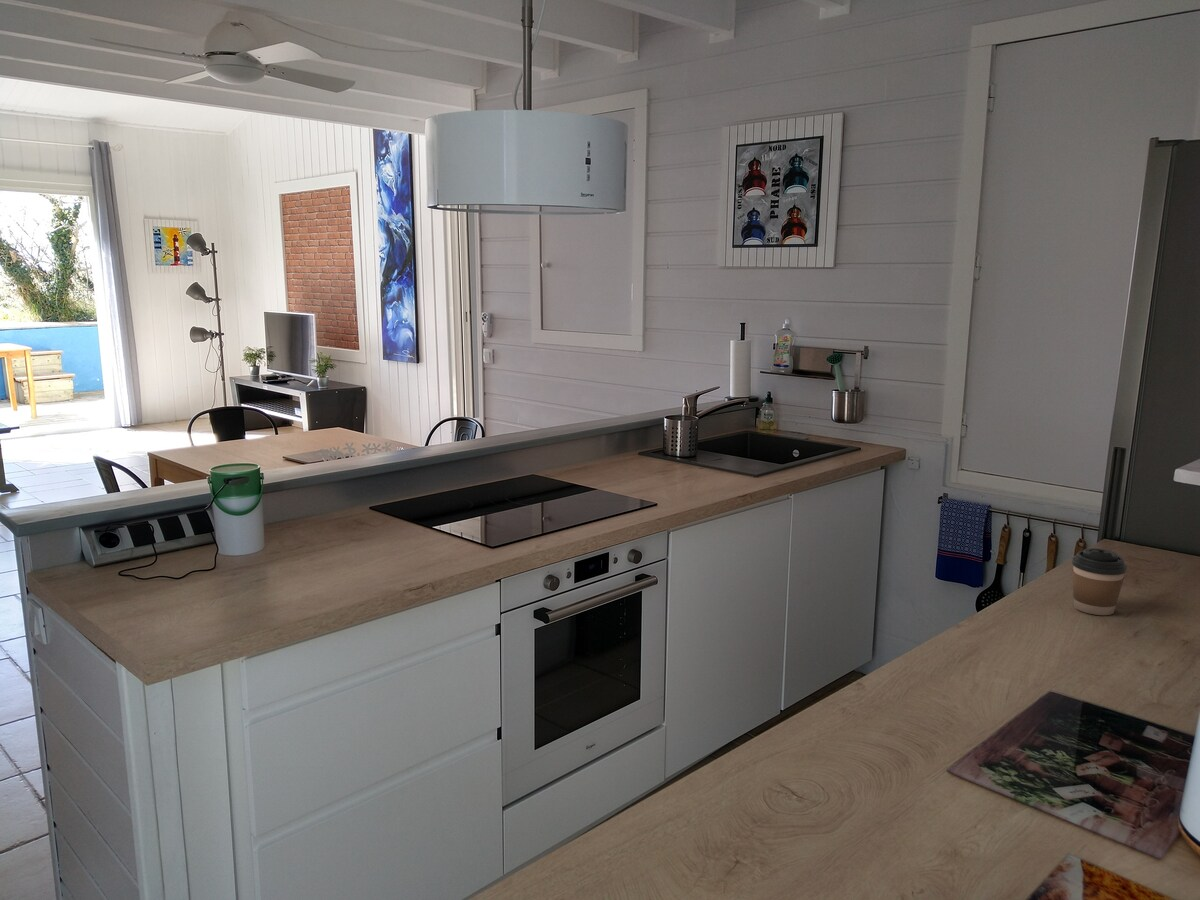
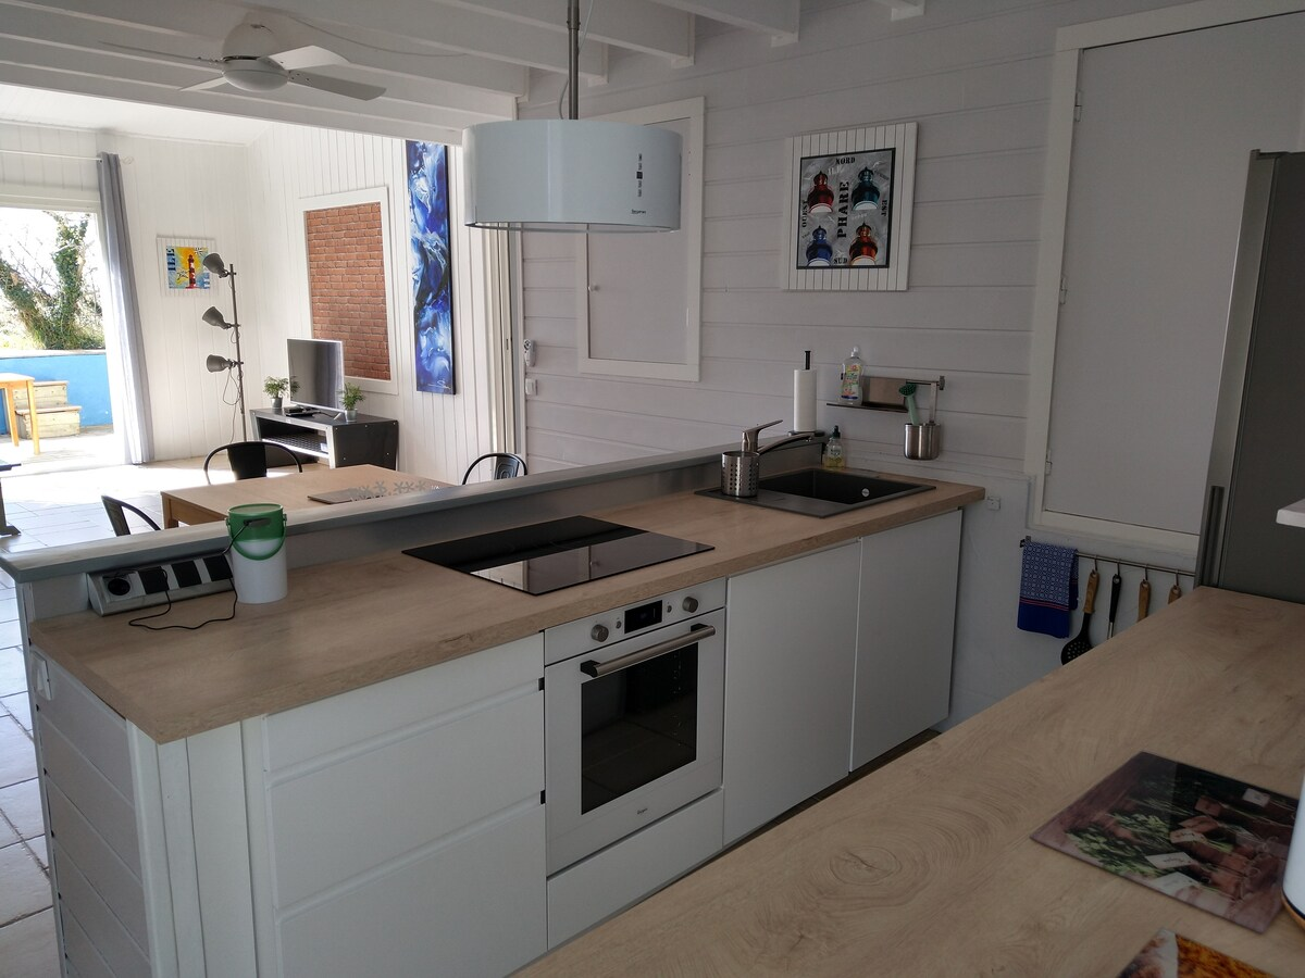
- coffee cup [1071,547,1128,616]
